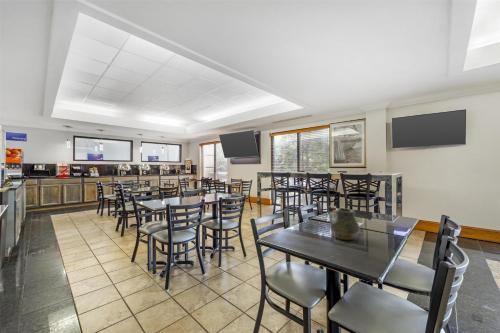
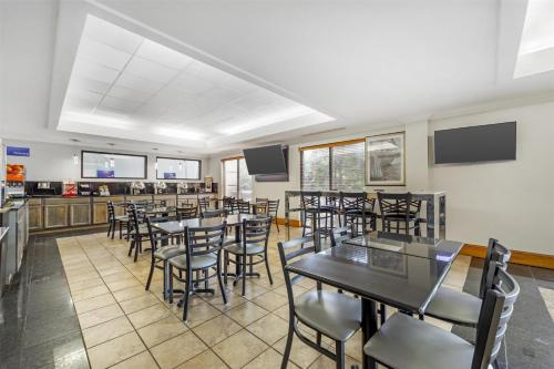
- vase [329,207,361,241]
